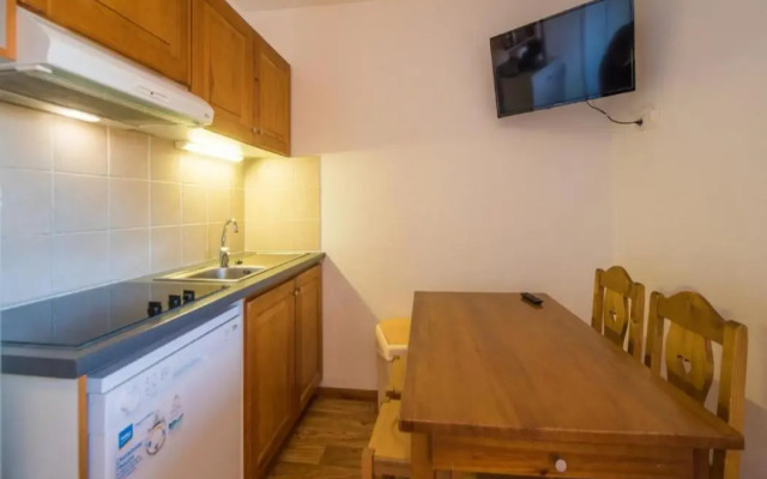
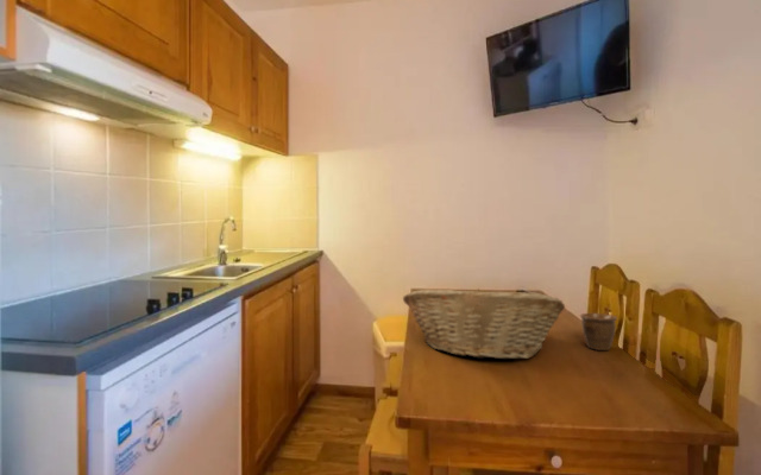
+ mug [579,312,618,352]
+ fruit basket [402,287,566,360]
